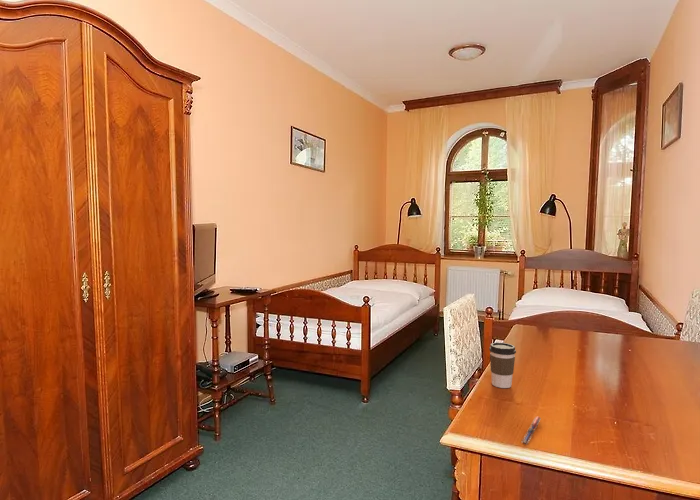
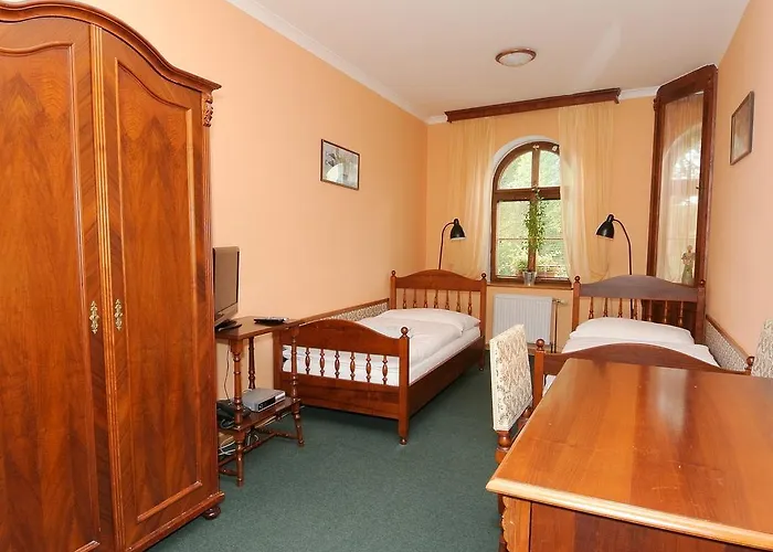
- pen [520,416,541,445]
- coffee cup [488,341,517,389]
